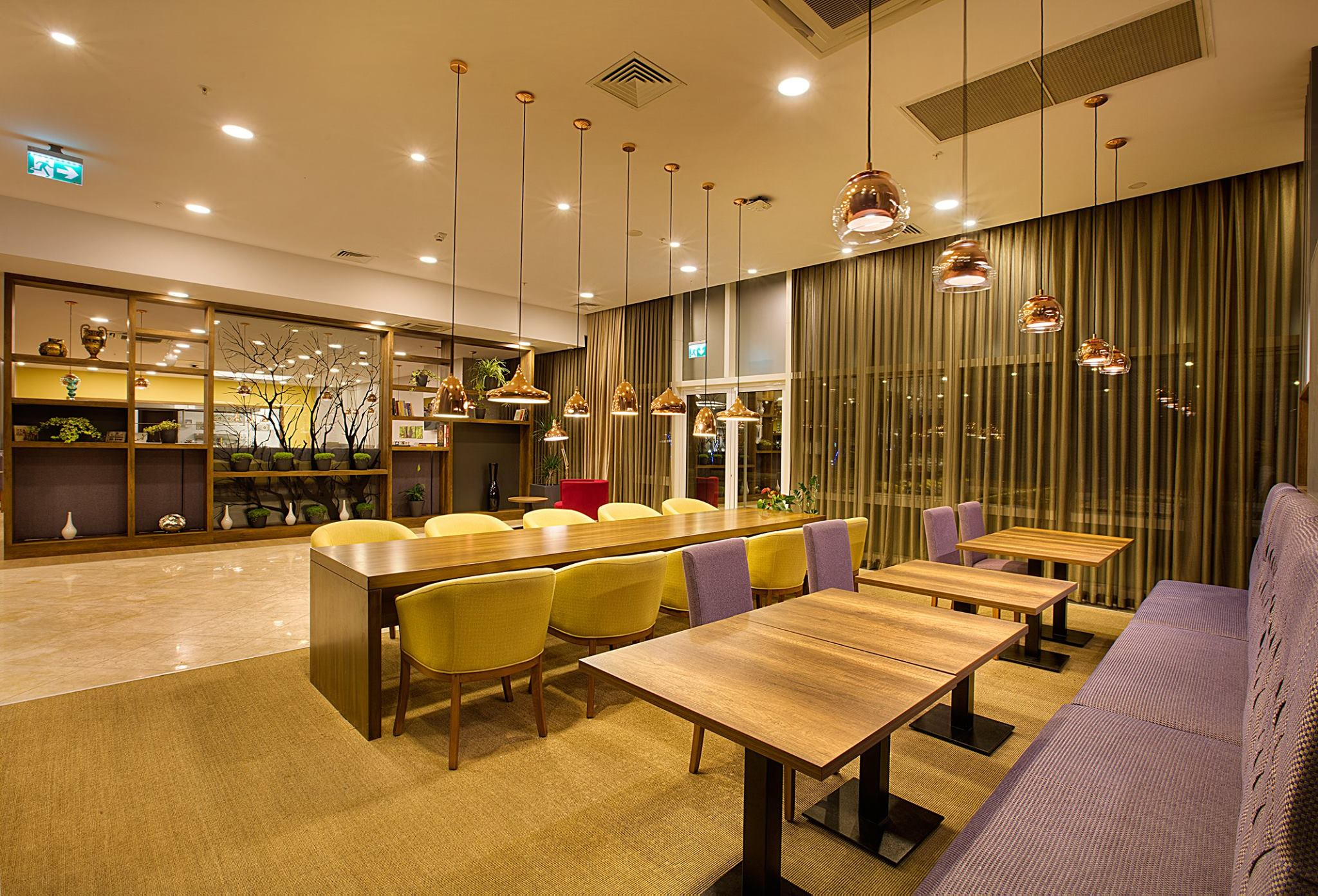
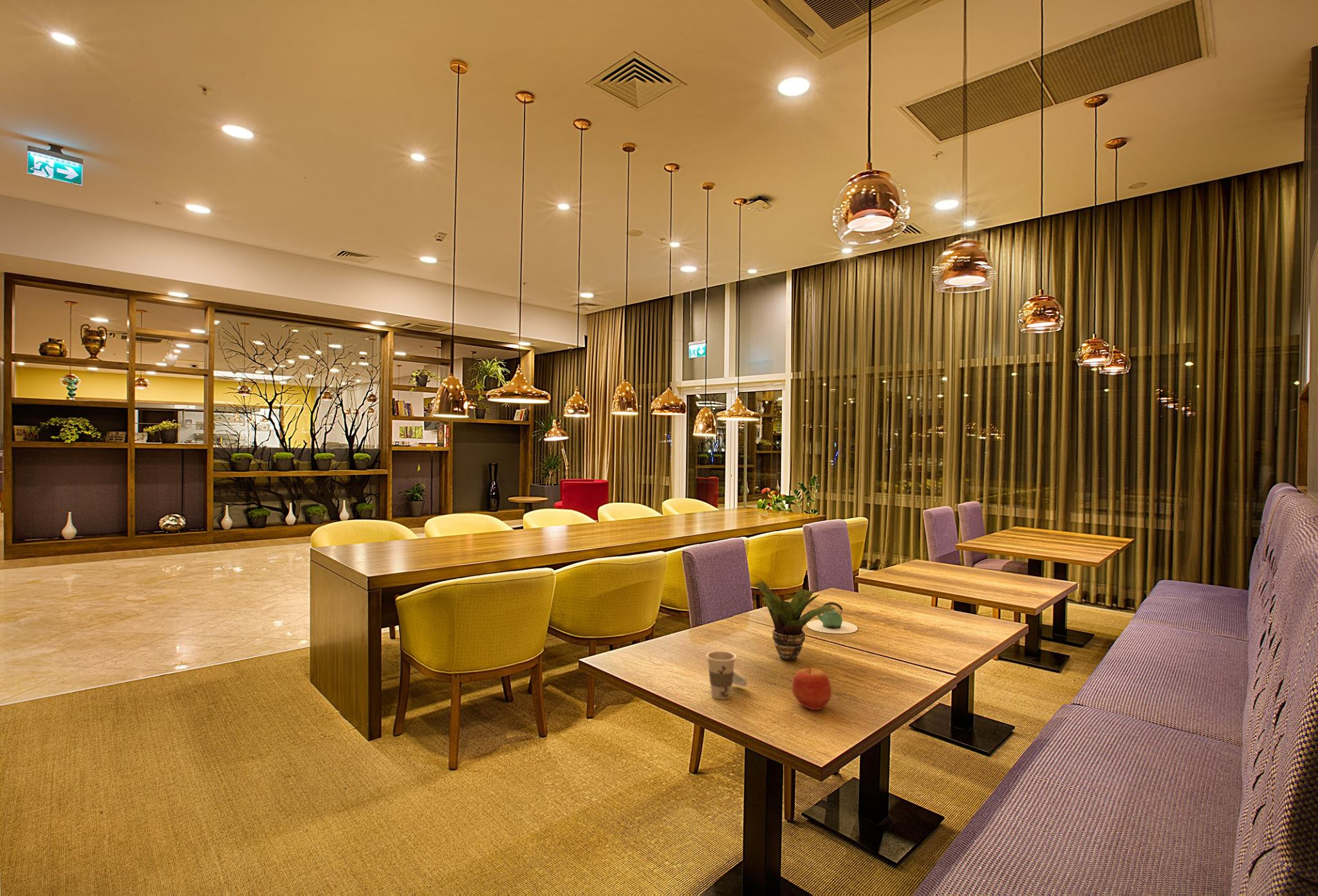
+ teapot [806,601,859,634]
+ potted plant [754,581,836,661]
+ apple [792,666,833,711]
+ cup [705,650,748,700]
